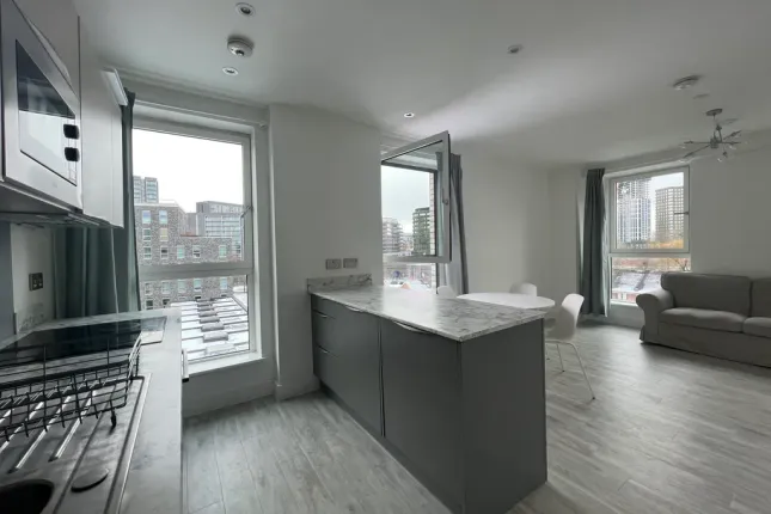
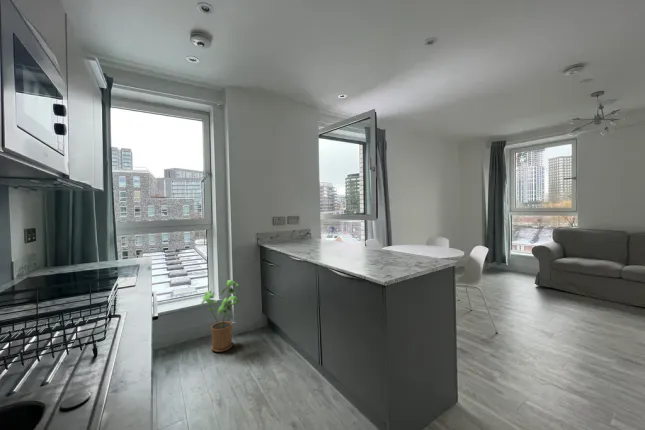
+ house plant [200,279,241,353]
